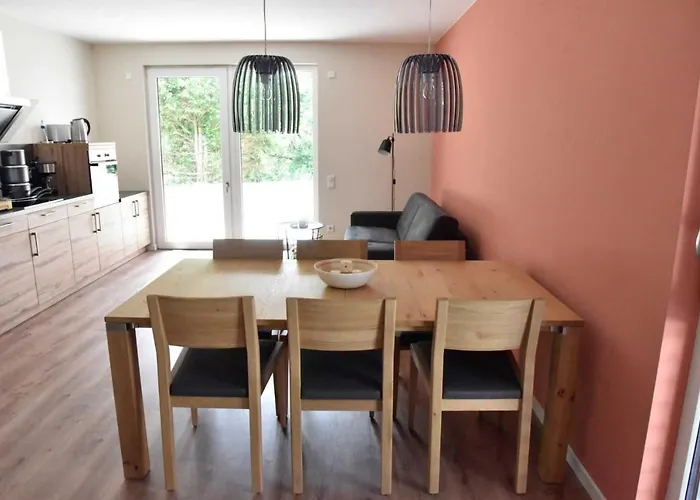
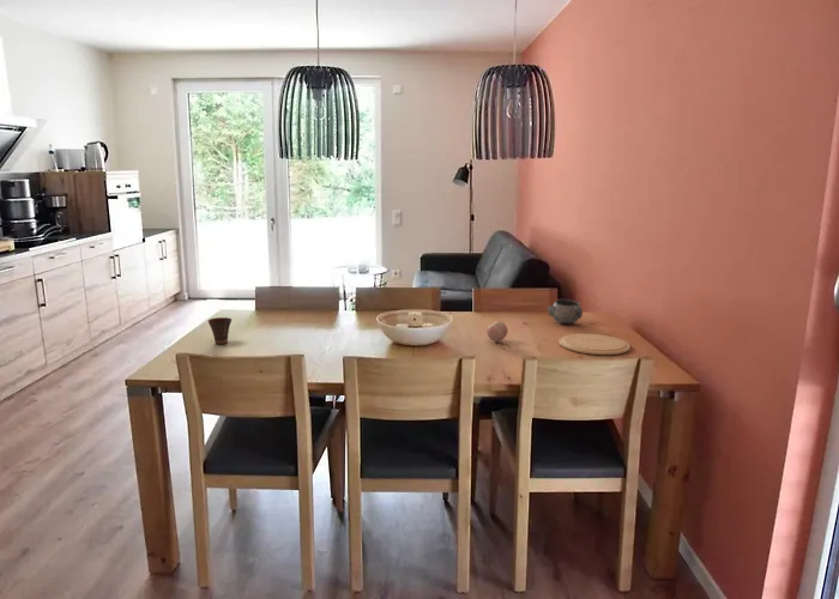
+ decorative bowl [547,298,584,325]
+ cup [207,316,233,345]
+ plate [557,333,632,356]
+ apple [485,320,508,343]
